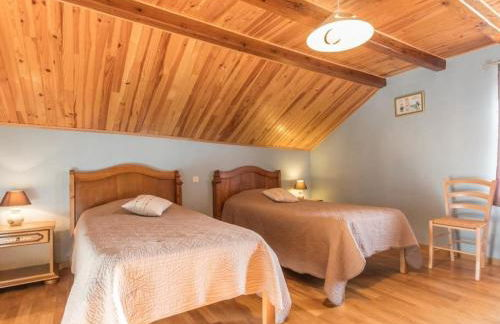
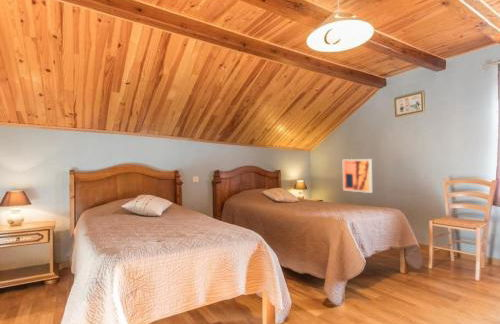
+ wall art [342,158,373,194]
